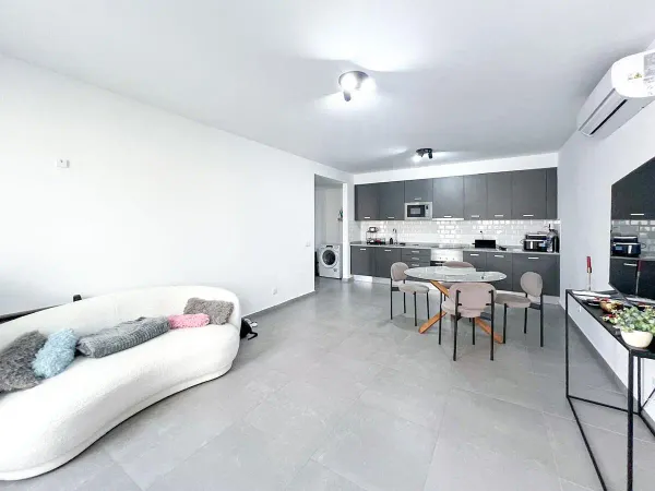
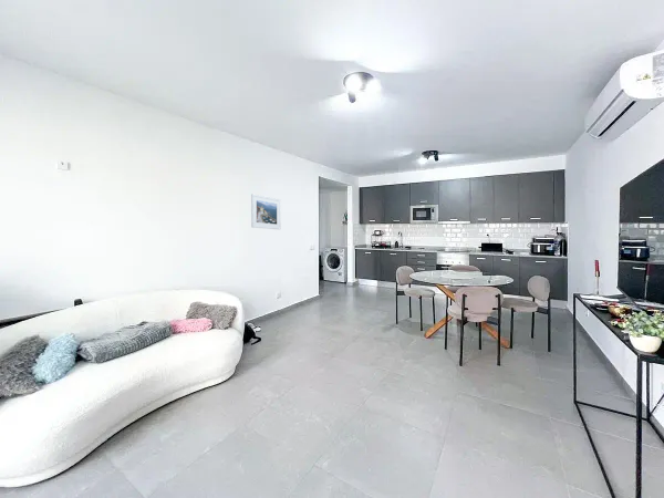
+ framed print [250,193,282,230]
